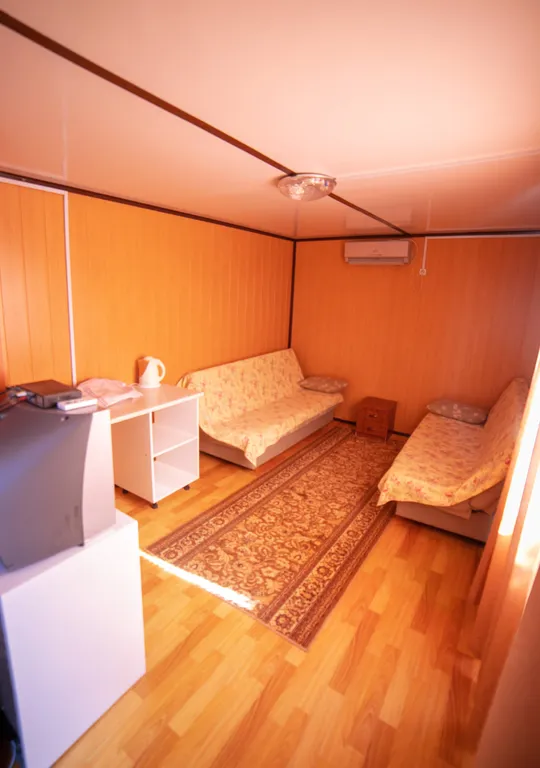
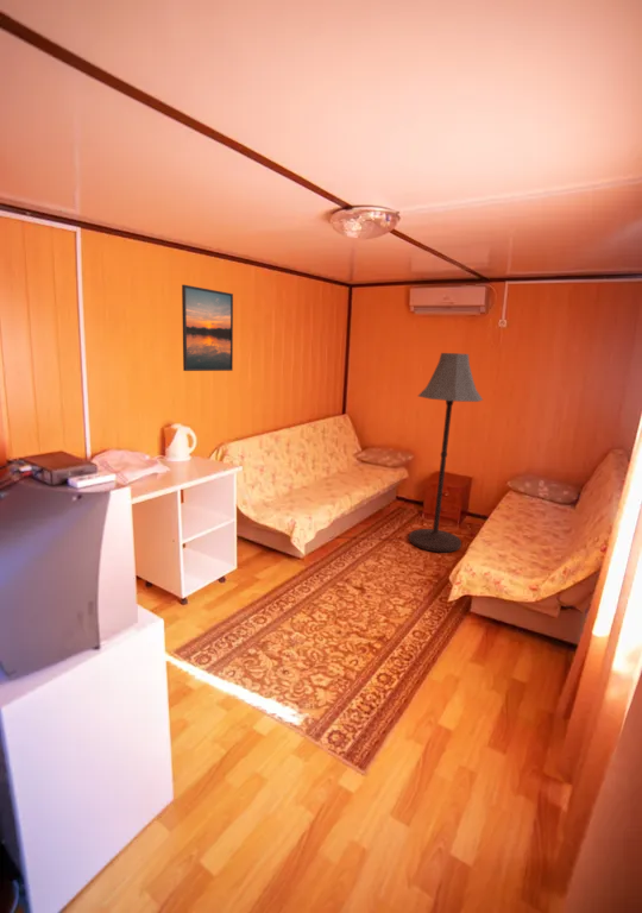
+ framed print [181,284,234,372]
+ floor lamp [408,352,484,553]
